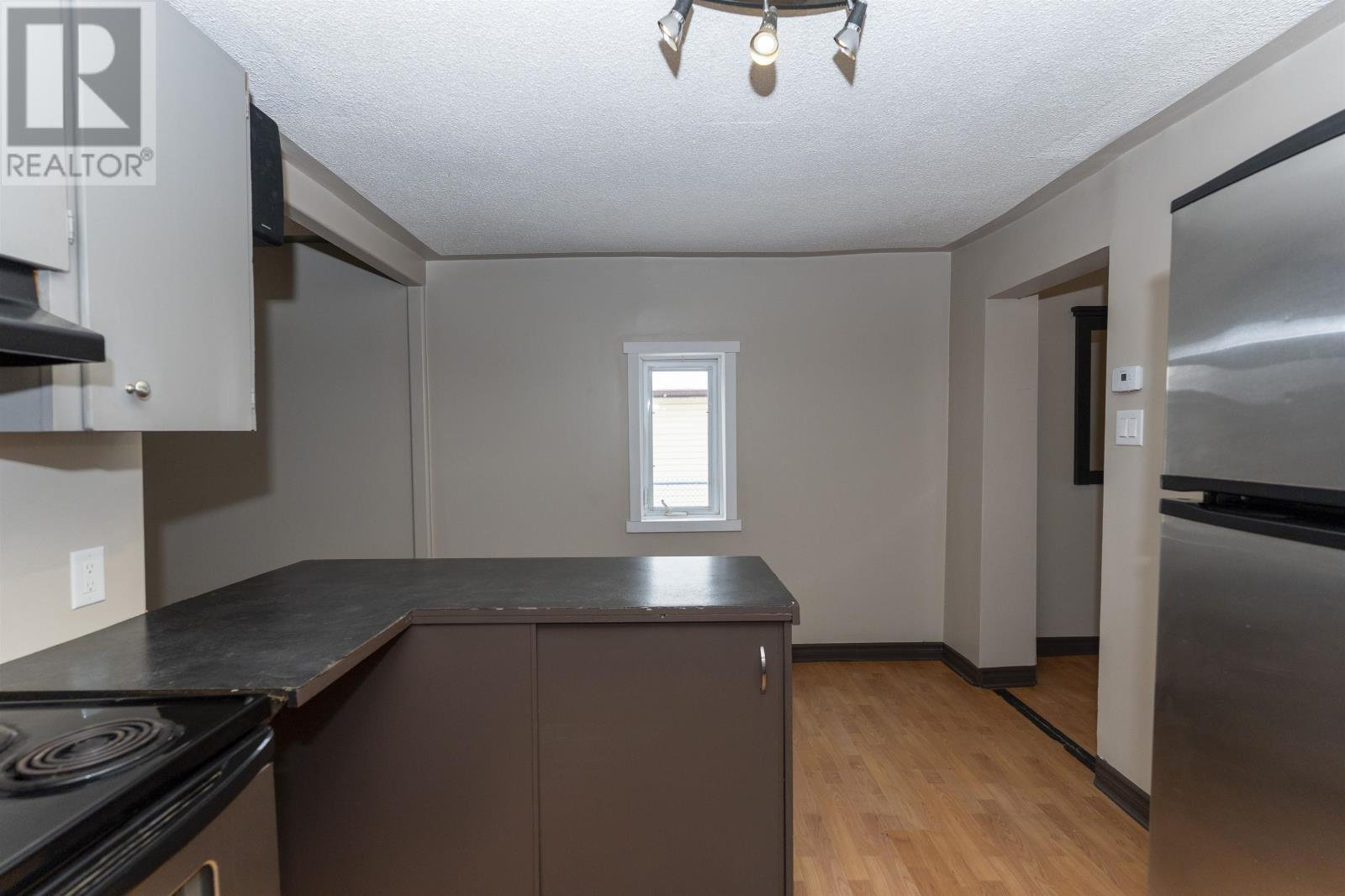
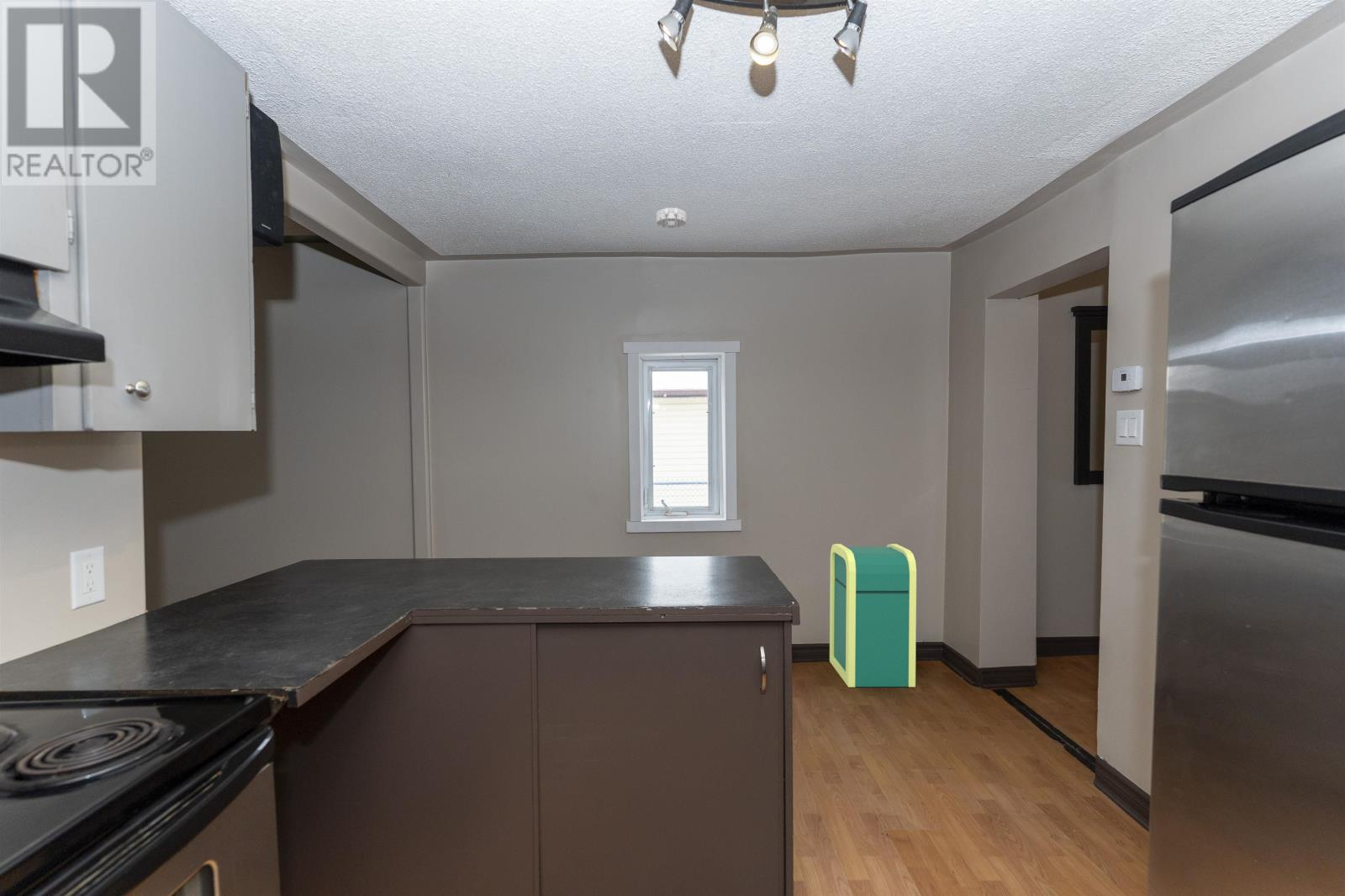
+ smoke detector [656,207,687,229]
+ trash can [829,543,917,688]
